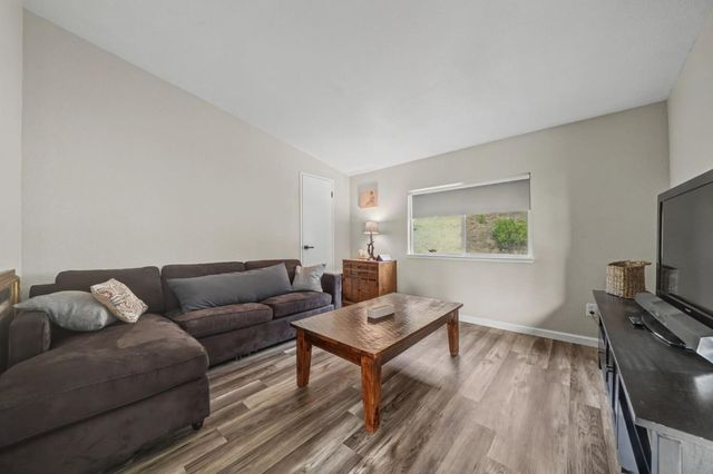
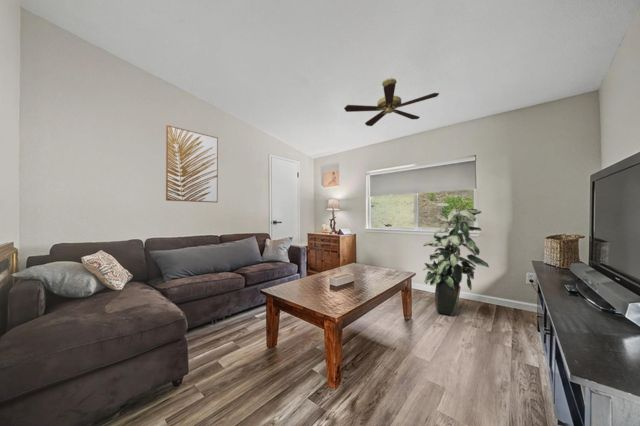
+ ceiling fan [343,77,440,127]
+ indoor plant [422,202,490,317]
+ wall art [165,124,219,204]
